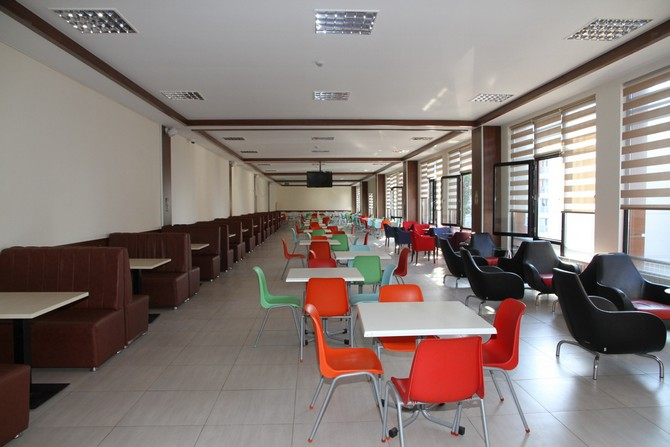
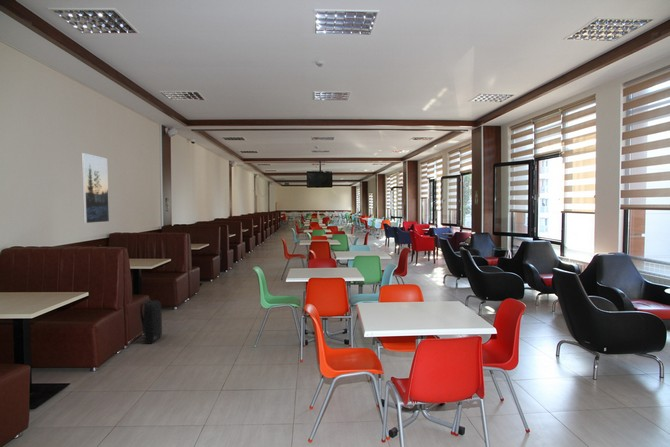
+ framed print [81,152,110,224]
+ backpack [136,297,163,345]
